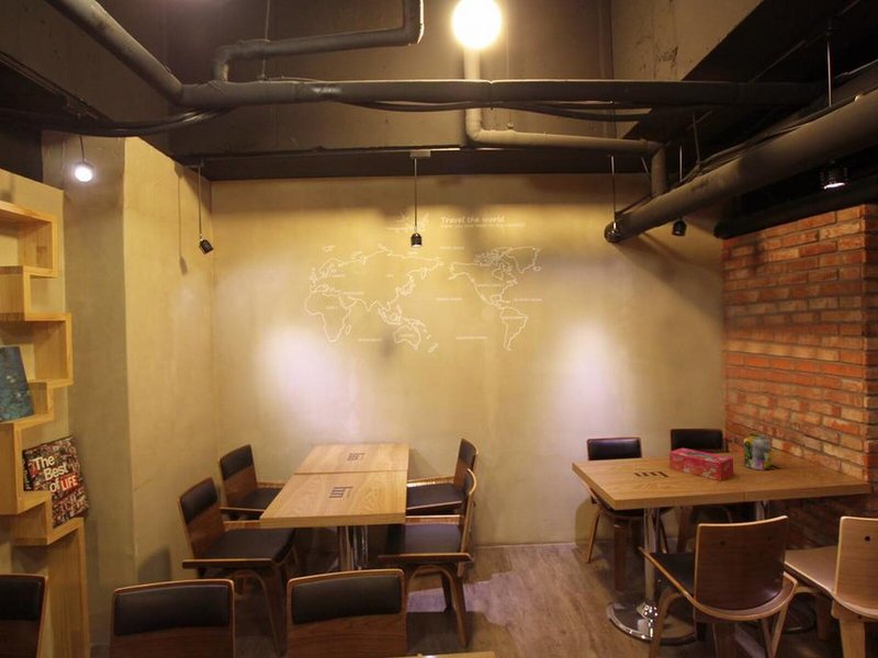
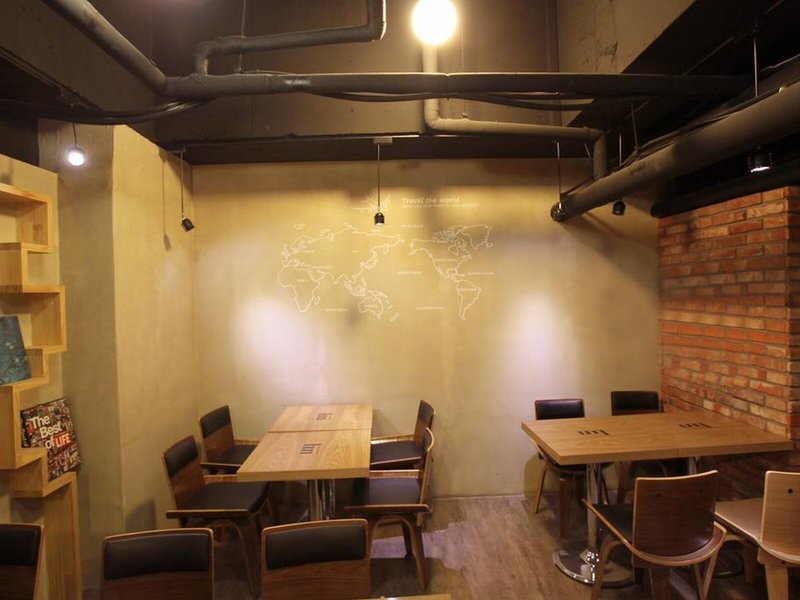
- tissue box [668,447,734,481]
- jar [743,432,773,472]
